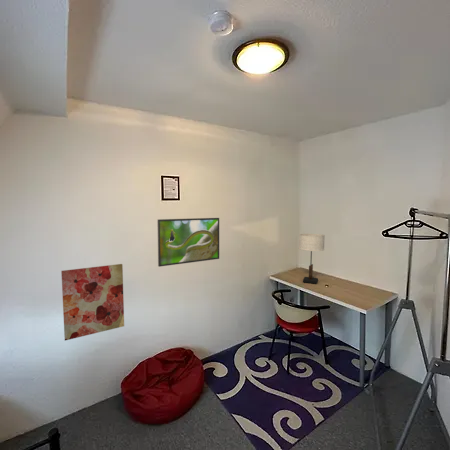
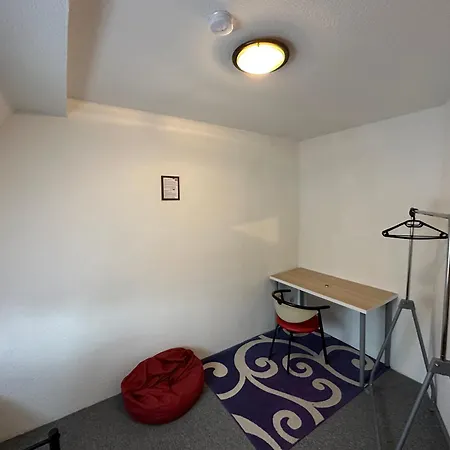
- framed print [156,217,220,268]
- table lamp [298,233,326,285]
- wall art [60,263,125,341]
